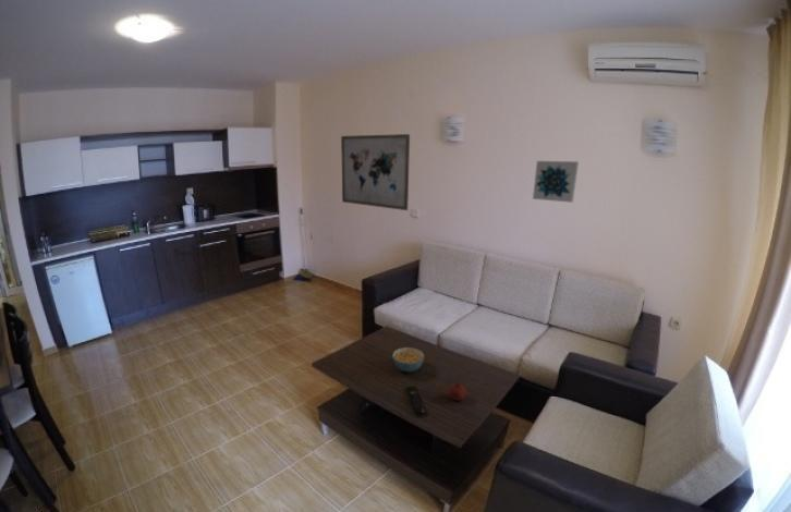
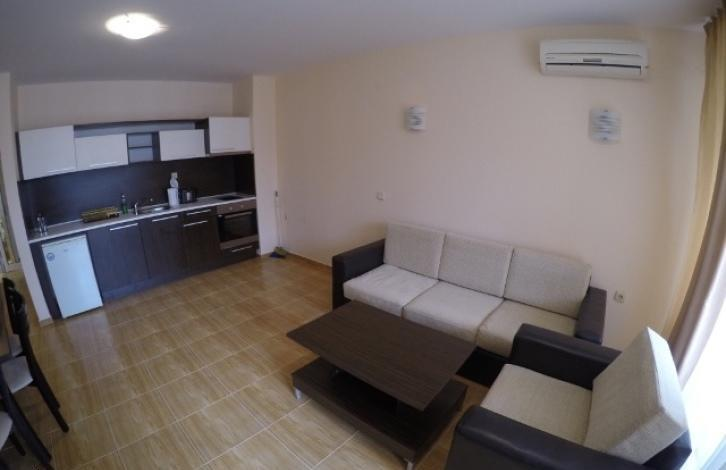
- wall art [340,133,411,211]
- remote control [405,386,427,417]
- cereal bowl [391,346,426,373]
- wall art [532,160,580,204]
- fruit [448,381,467,401]
